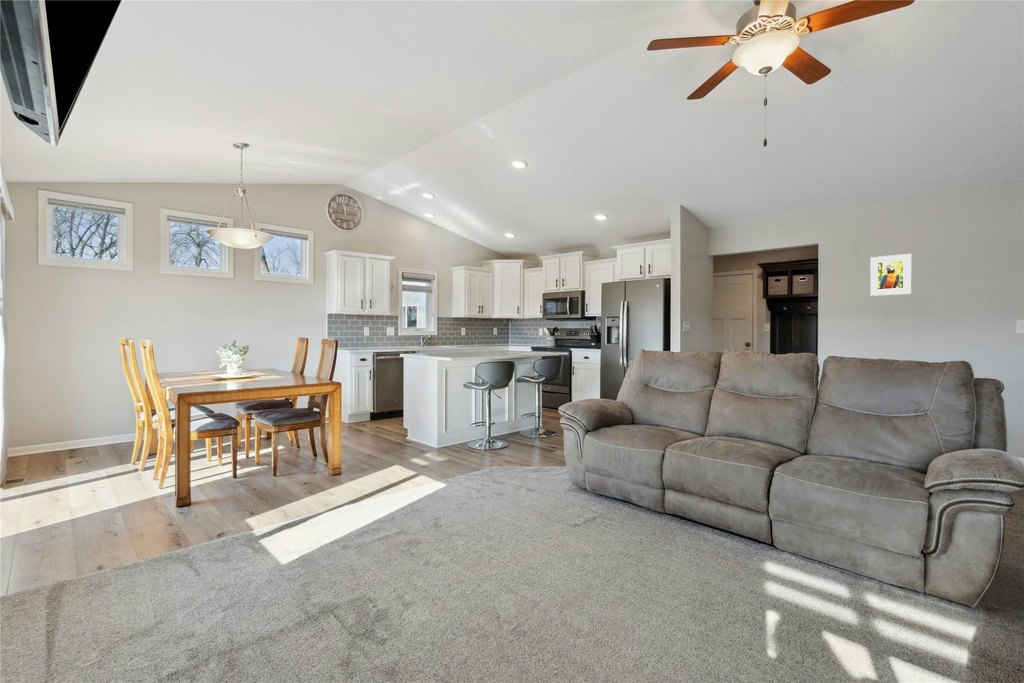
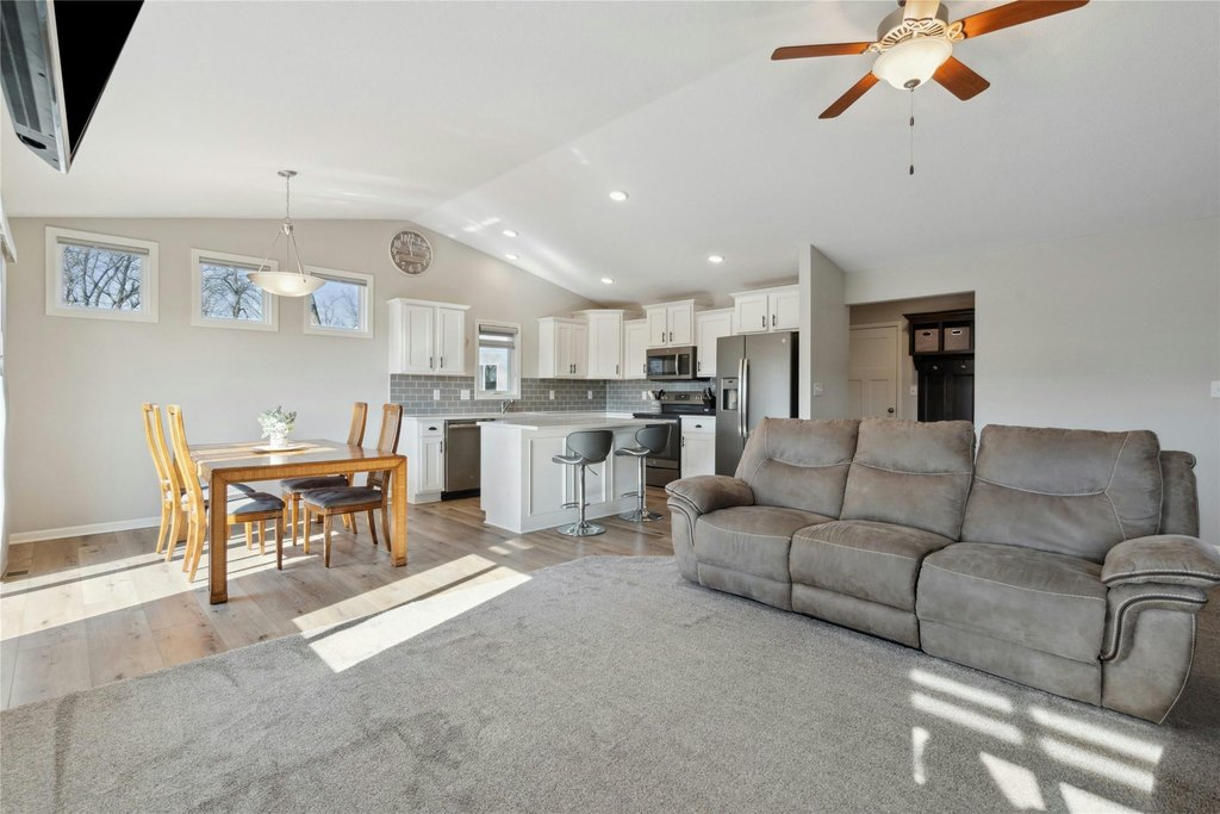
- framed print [869,253,912,297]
